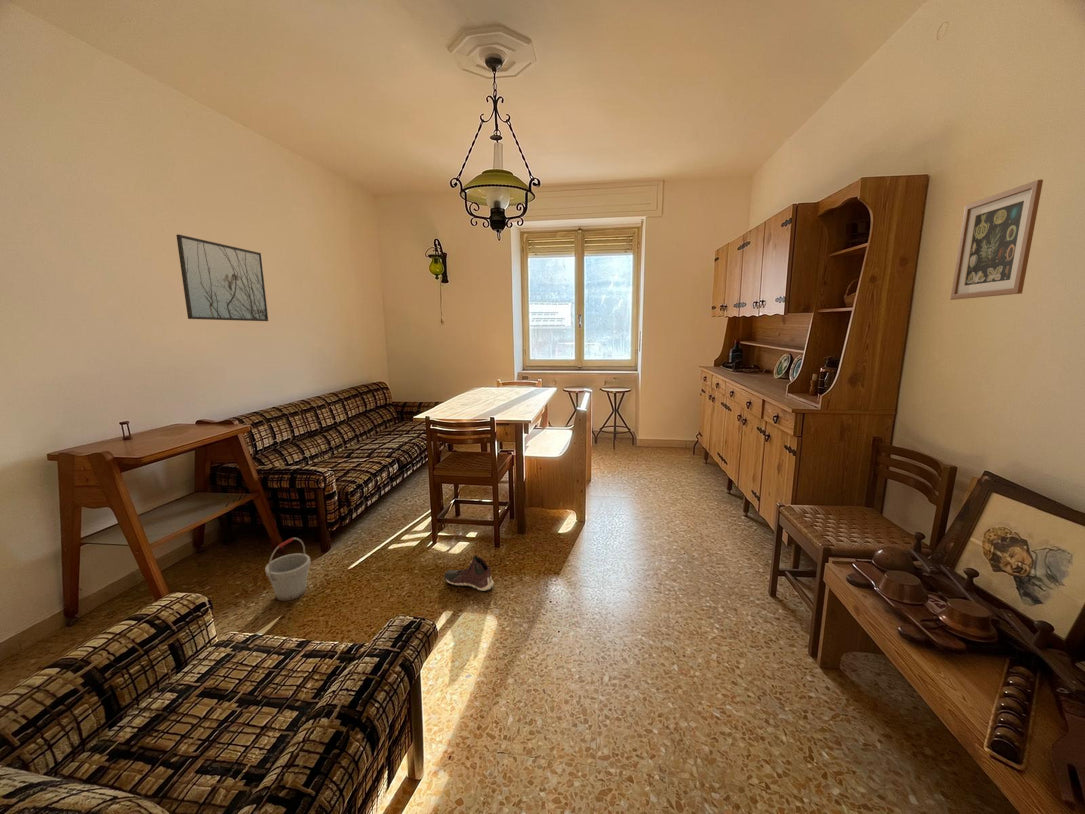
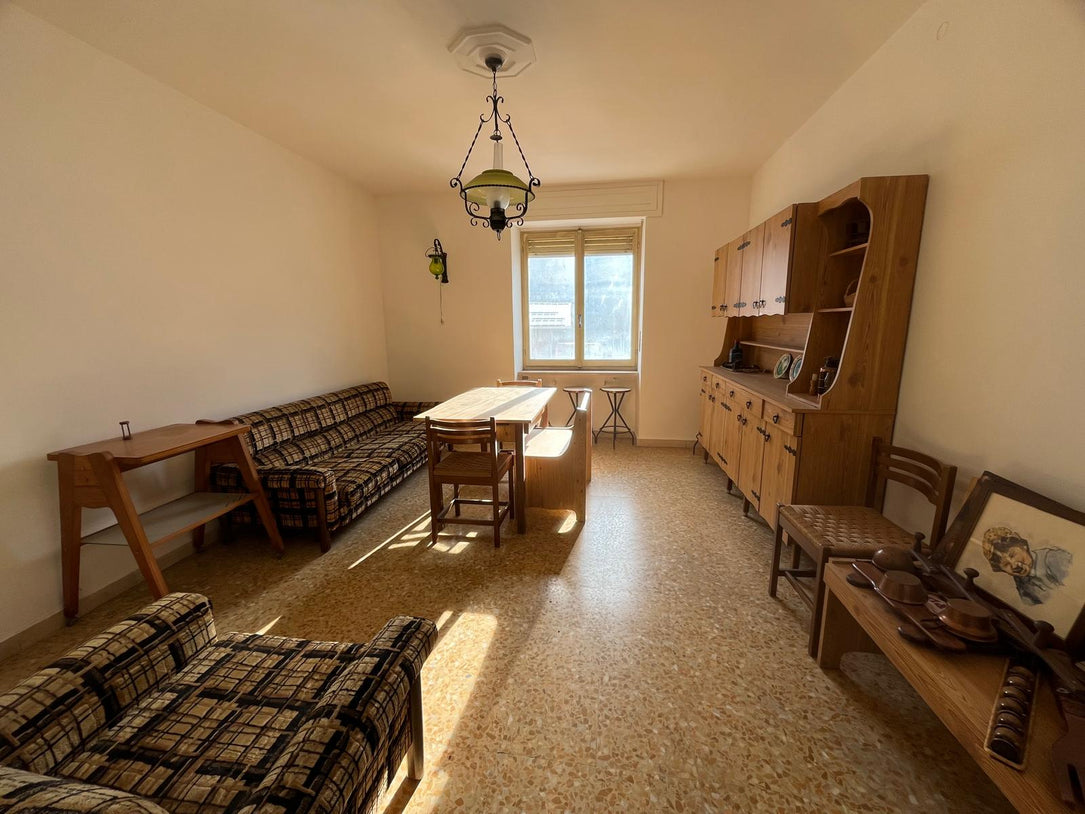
- wall art [949,179,1044,301]
- sneaker [443,554,495,592]
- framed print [175,234,269,322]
- bucket [264,537,312,602]
